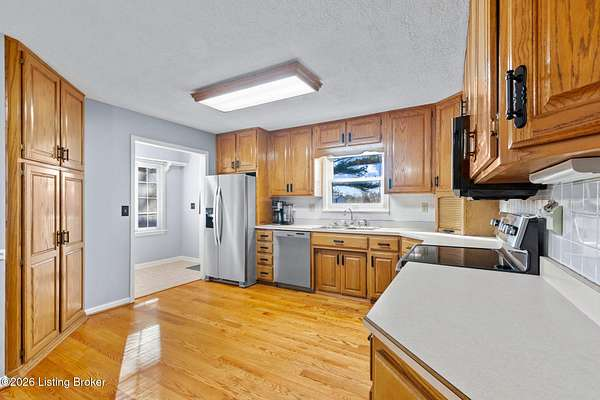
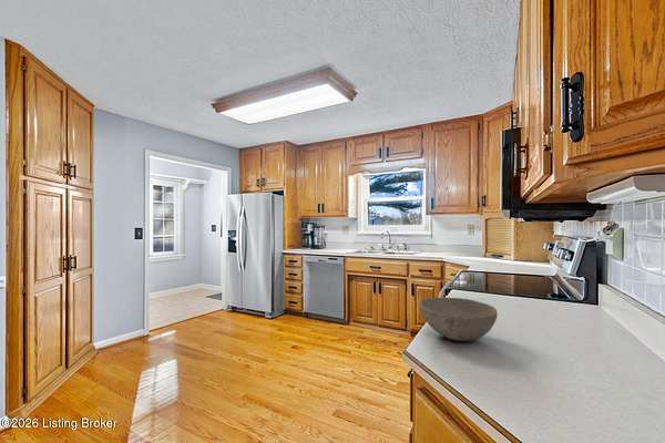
+ bowl [418,297,499,342]
